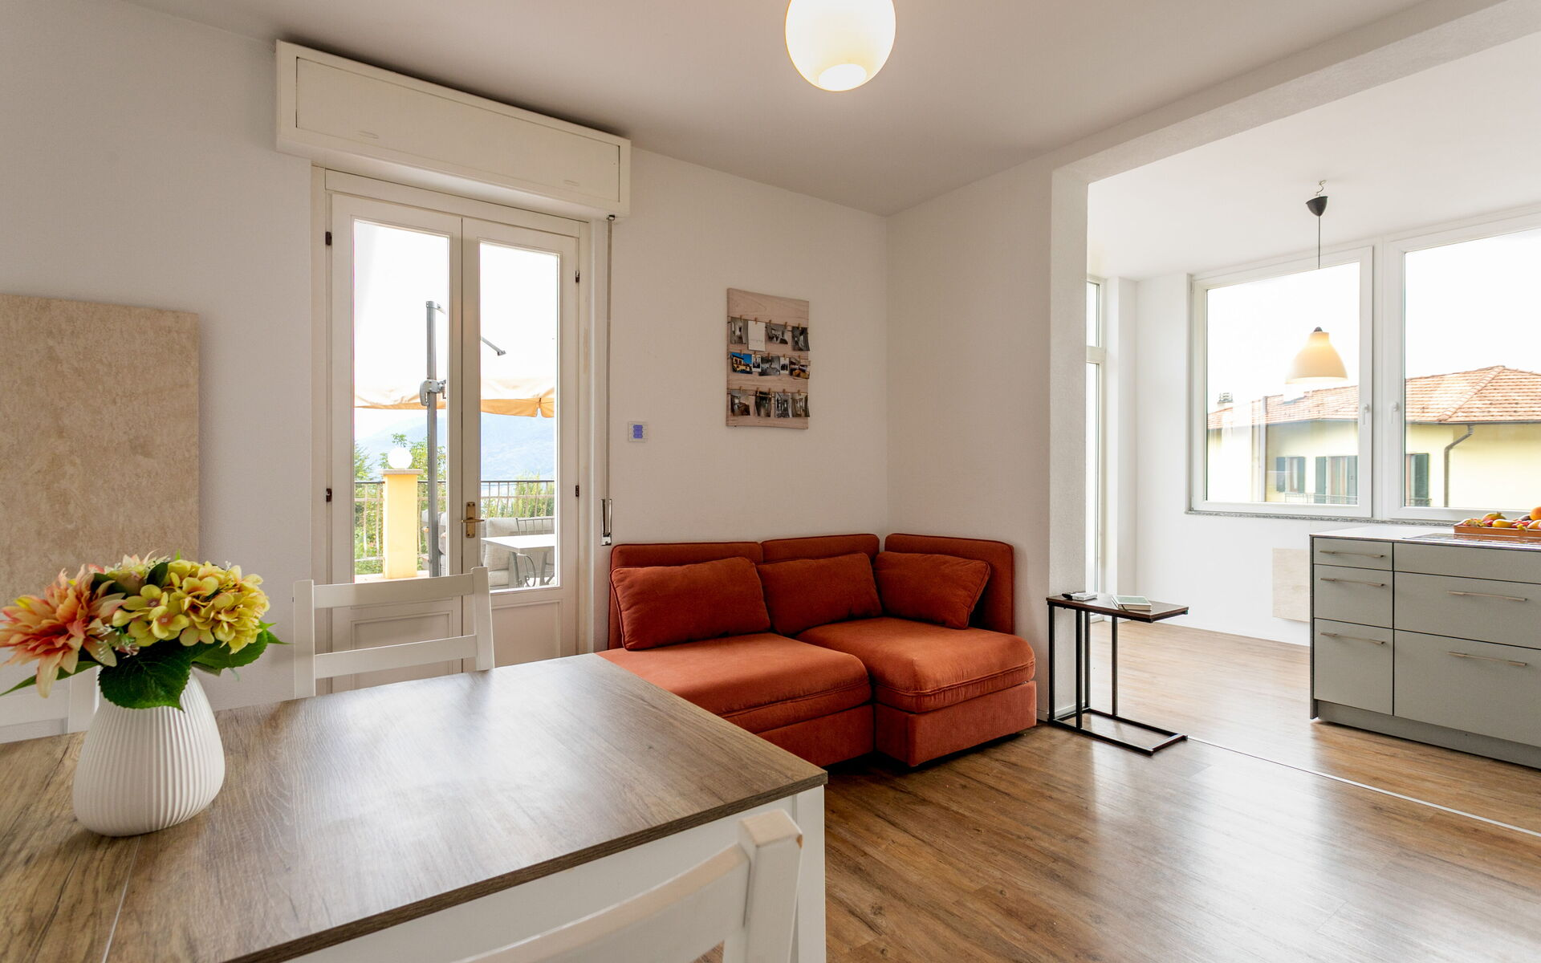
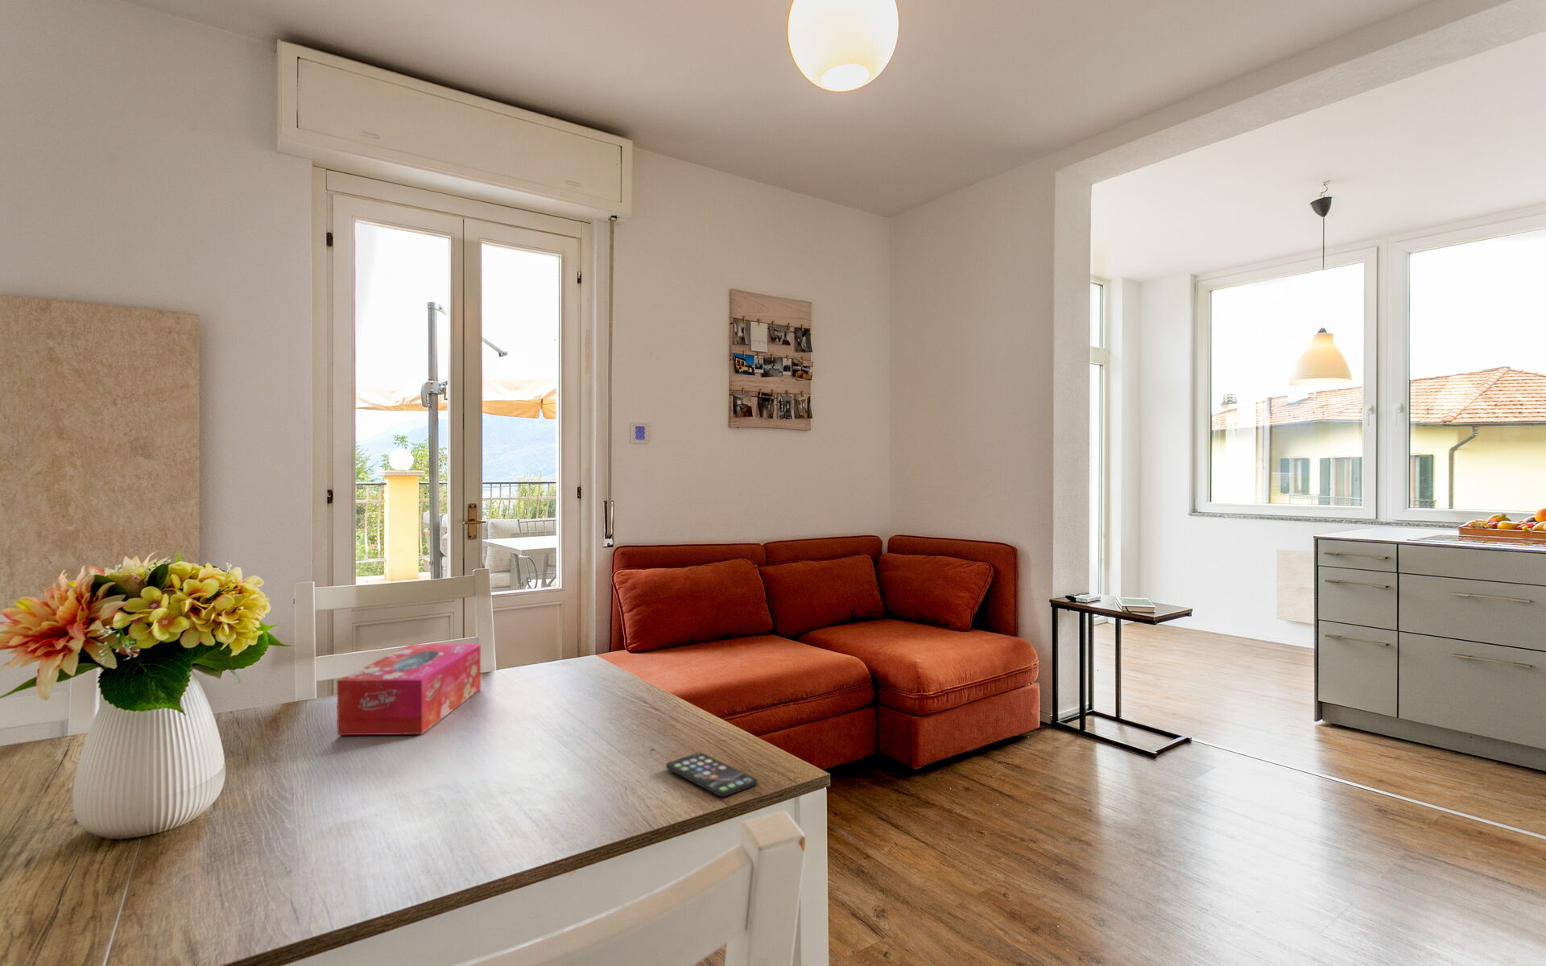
+ smartphone [666,752,758,798]
+ tissue box [336,643,482,736]
